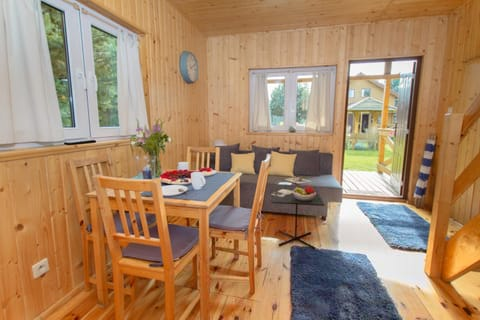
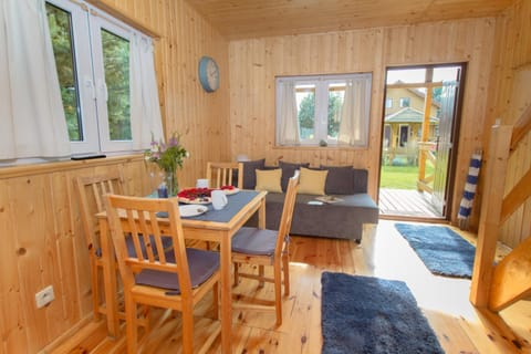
- kitchen table [271,185,325,250]
